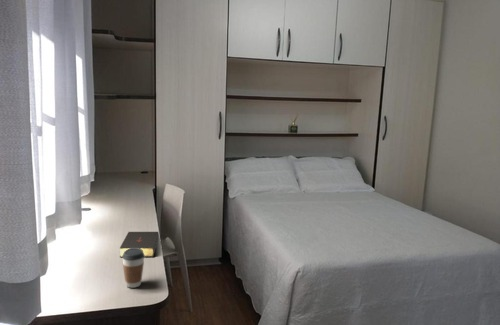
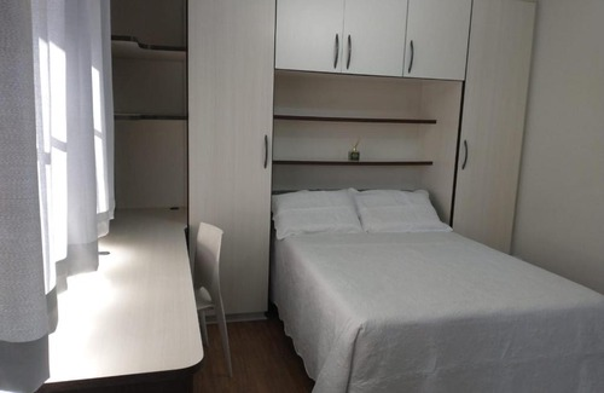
- bible [119,231,160,258]
- coffee cup [121,248,145,289]
